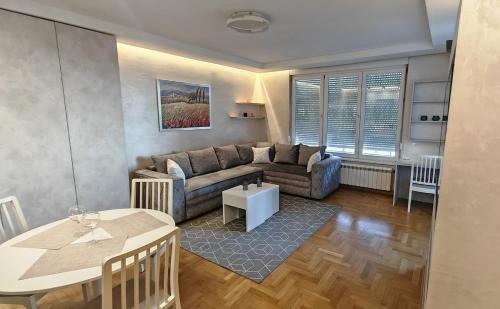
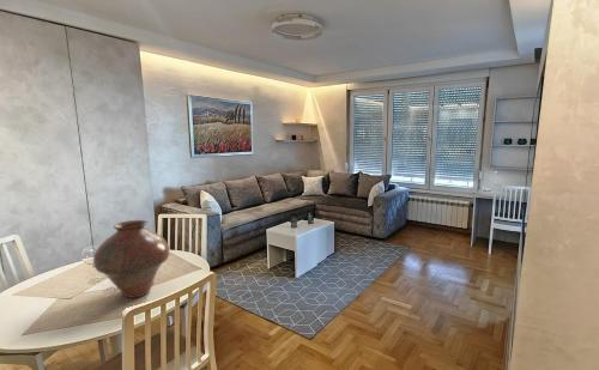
+ vase [92,219,170,299]
